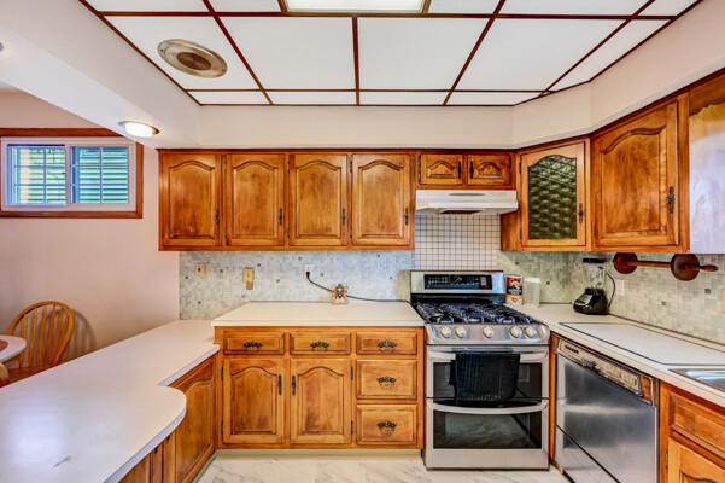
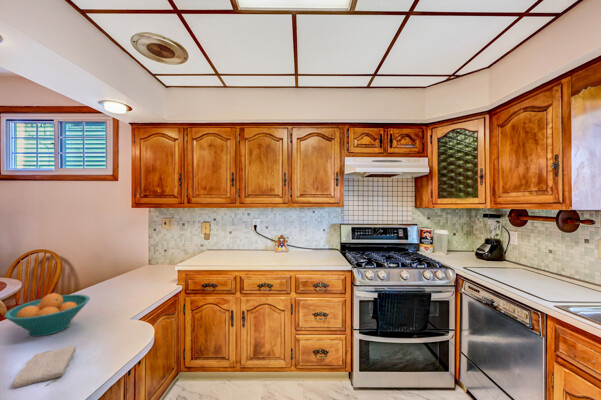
+ fruit bowl [3,292,91,337]
+ washcloth [12,345,77,389]
